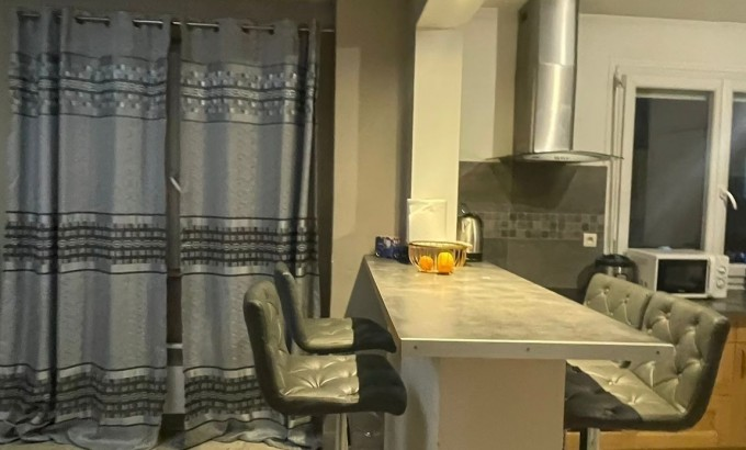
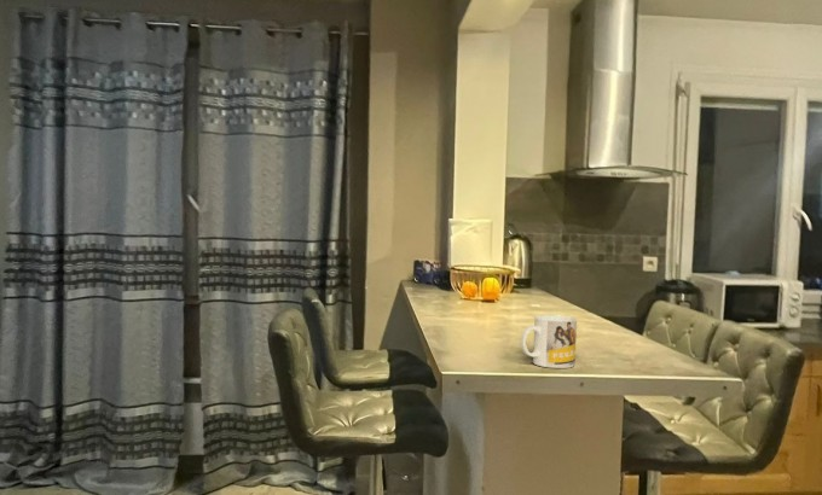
+ mug [520,314,578,369]
